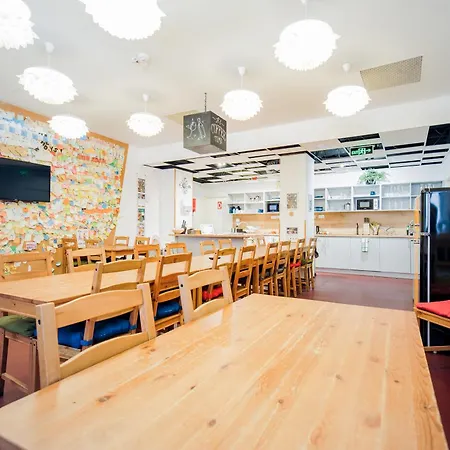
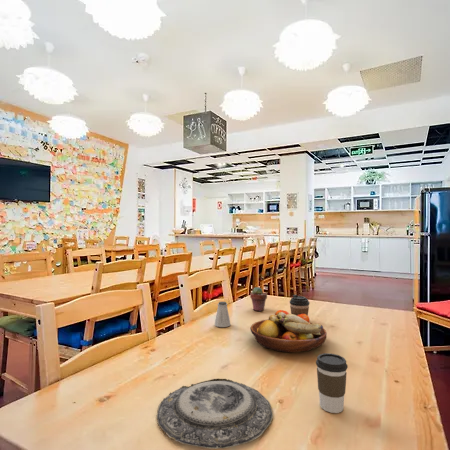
+ coffee cup [289,294,311,316]
+ plate [156,378,274,450]
+ saltshaker [214,301,232,328]
+ fruit bowl [249,309,328,353]
+ coffee cup [315,352,349,414]
+ potted succulent [249,286,268,312]
